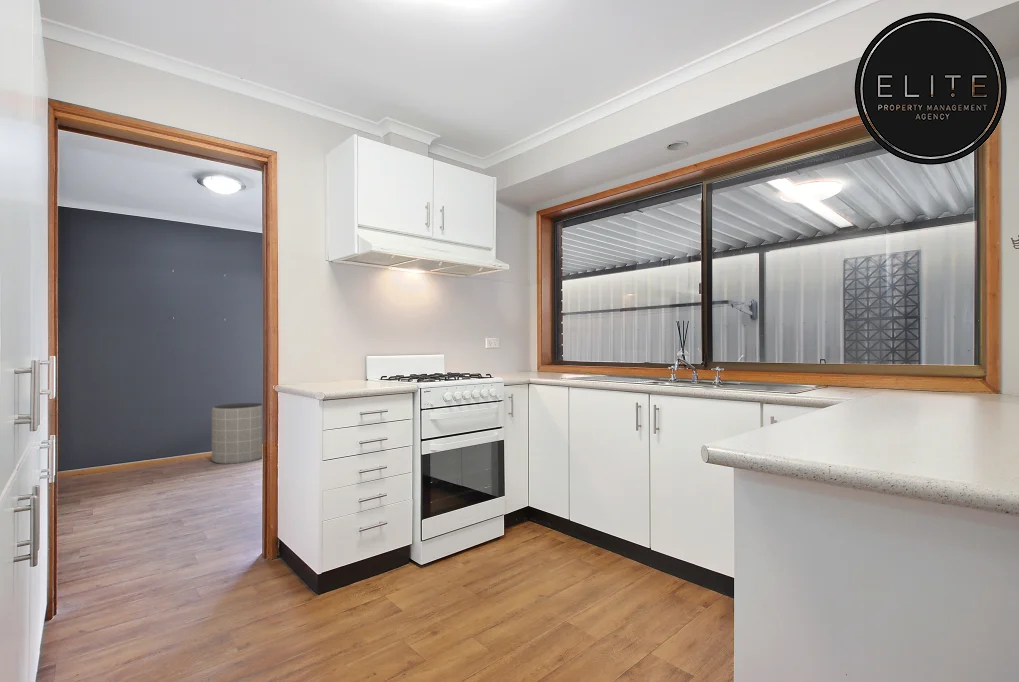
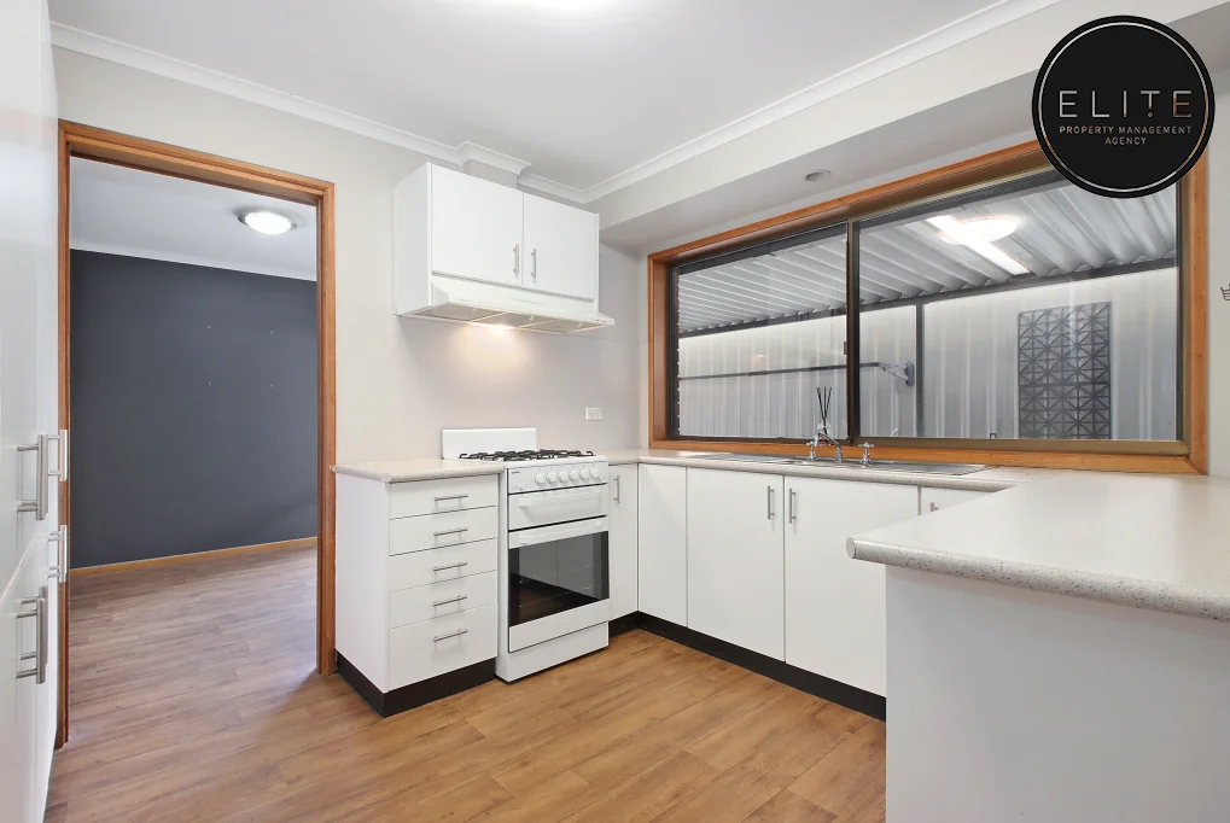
- trash can [211,402,263,465]
